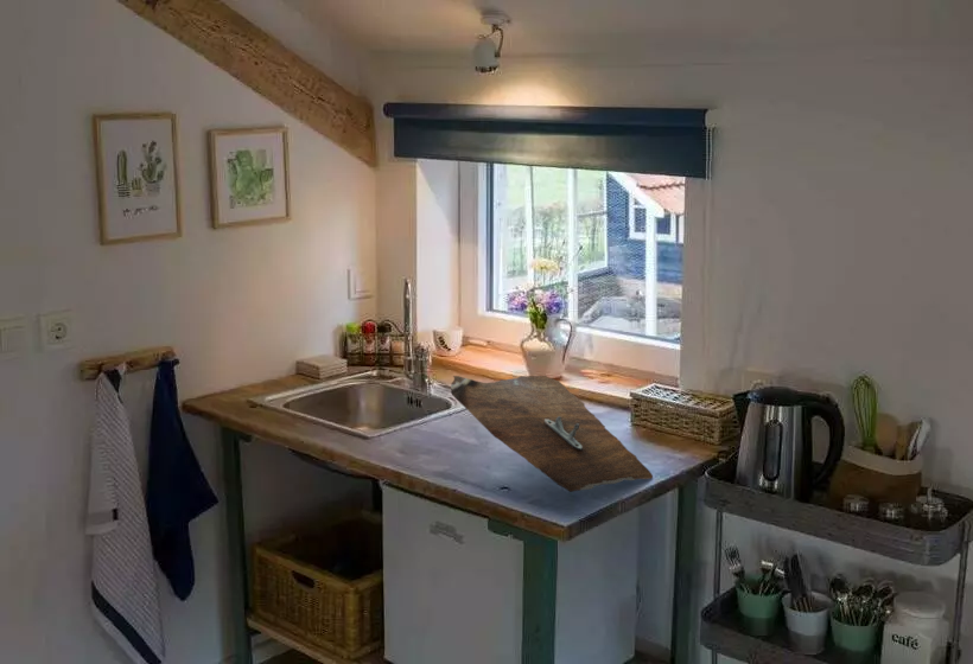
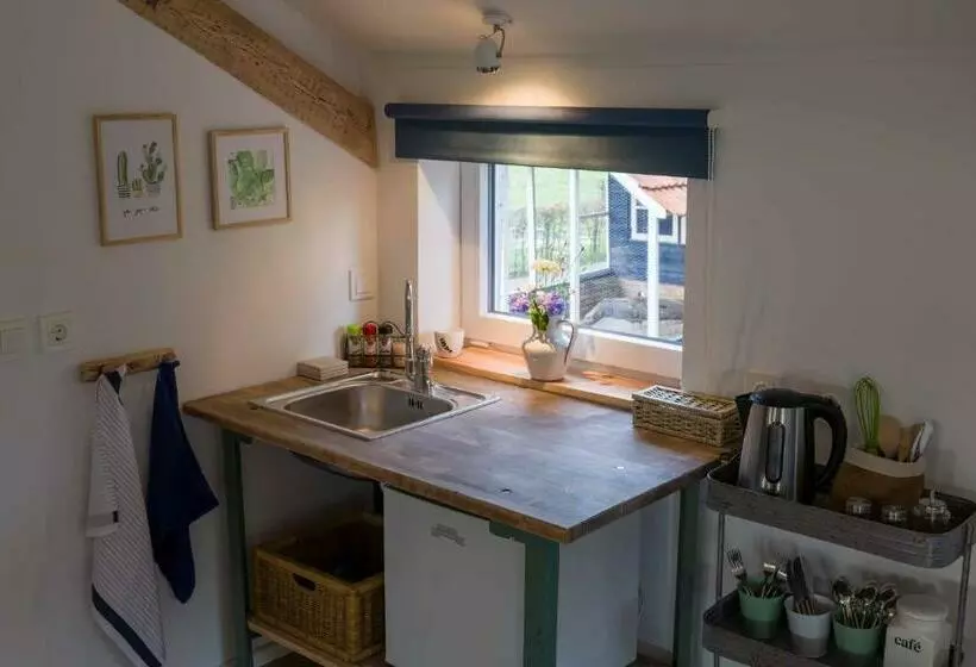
- cutting board [450,375,654,493]
